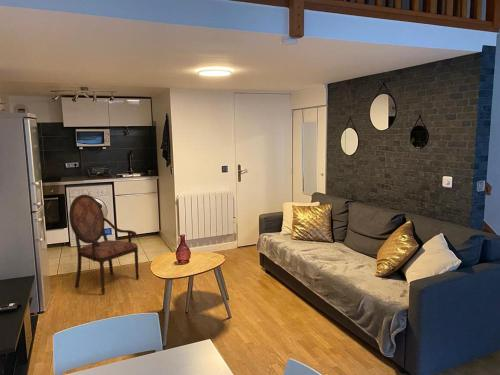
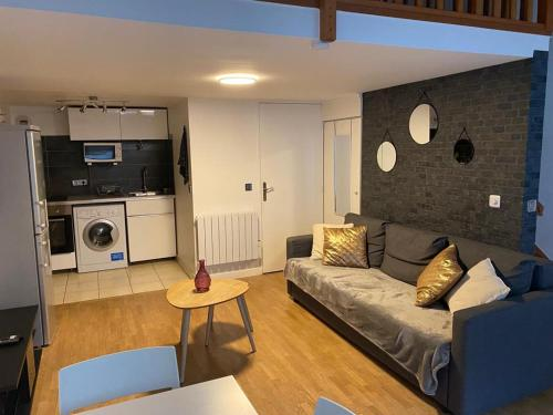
- armchair [68,194,140,295]
